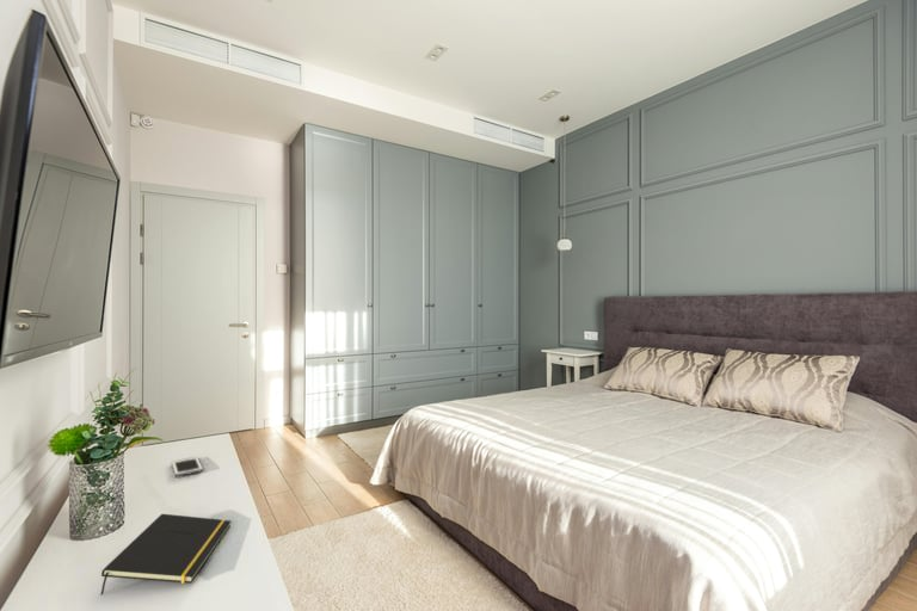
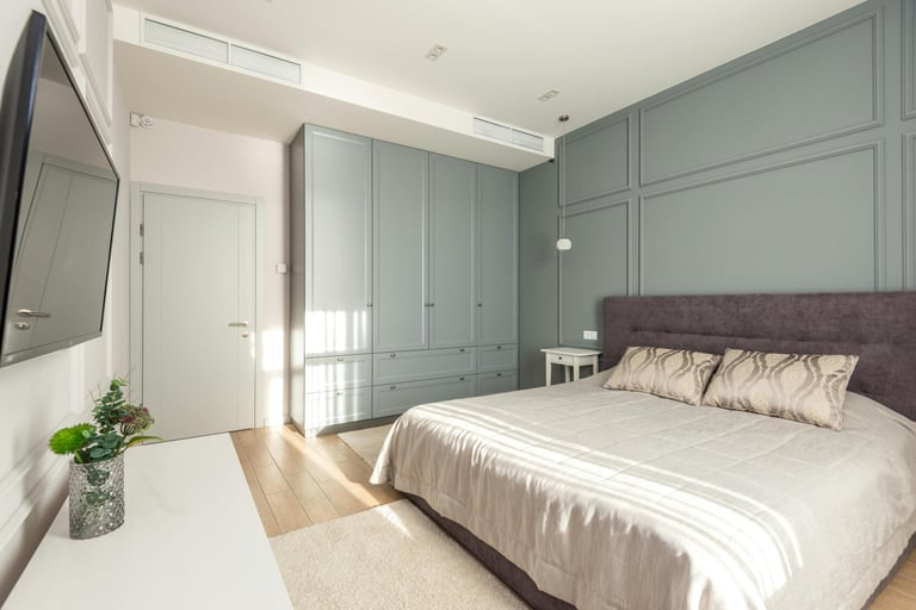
- notepad [99,513,233,597]
- cell phone [171,456,204,477]
